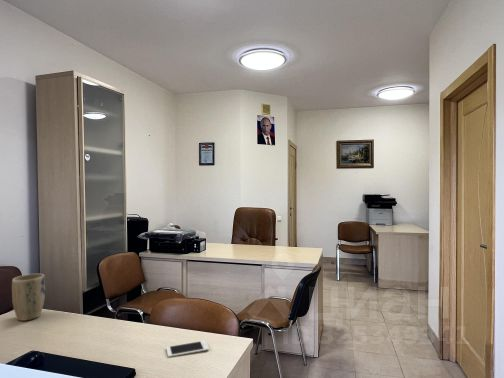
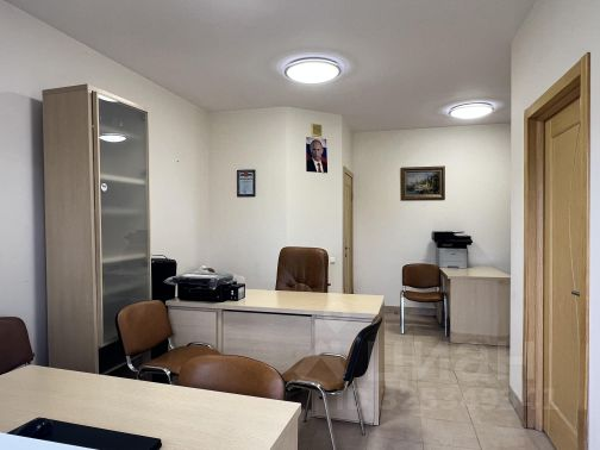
- cell phone [165,339,210,358]
- plant pot [11,273,46,322]
